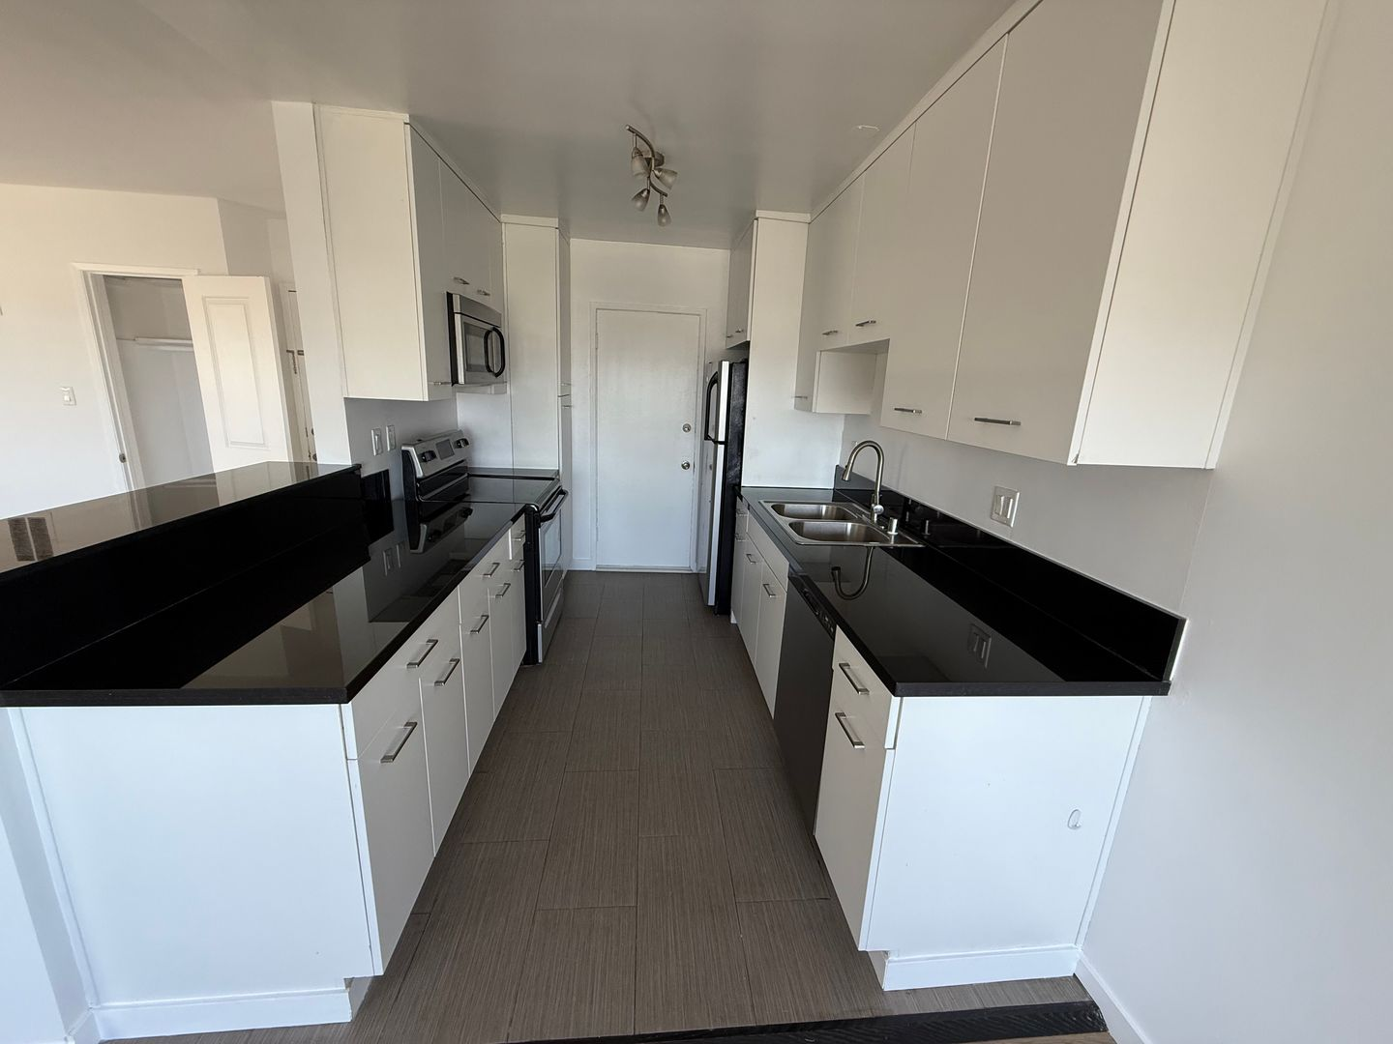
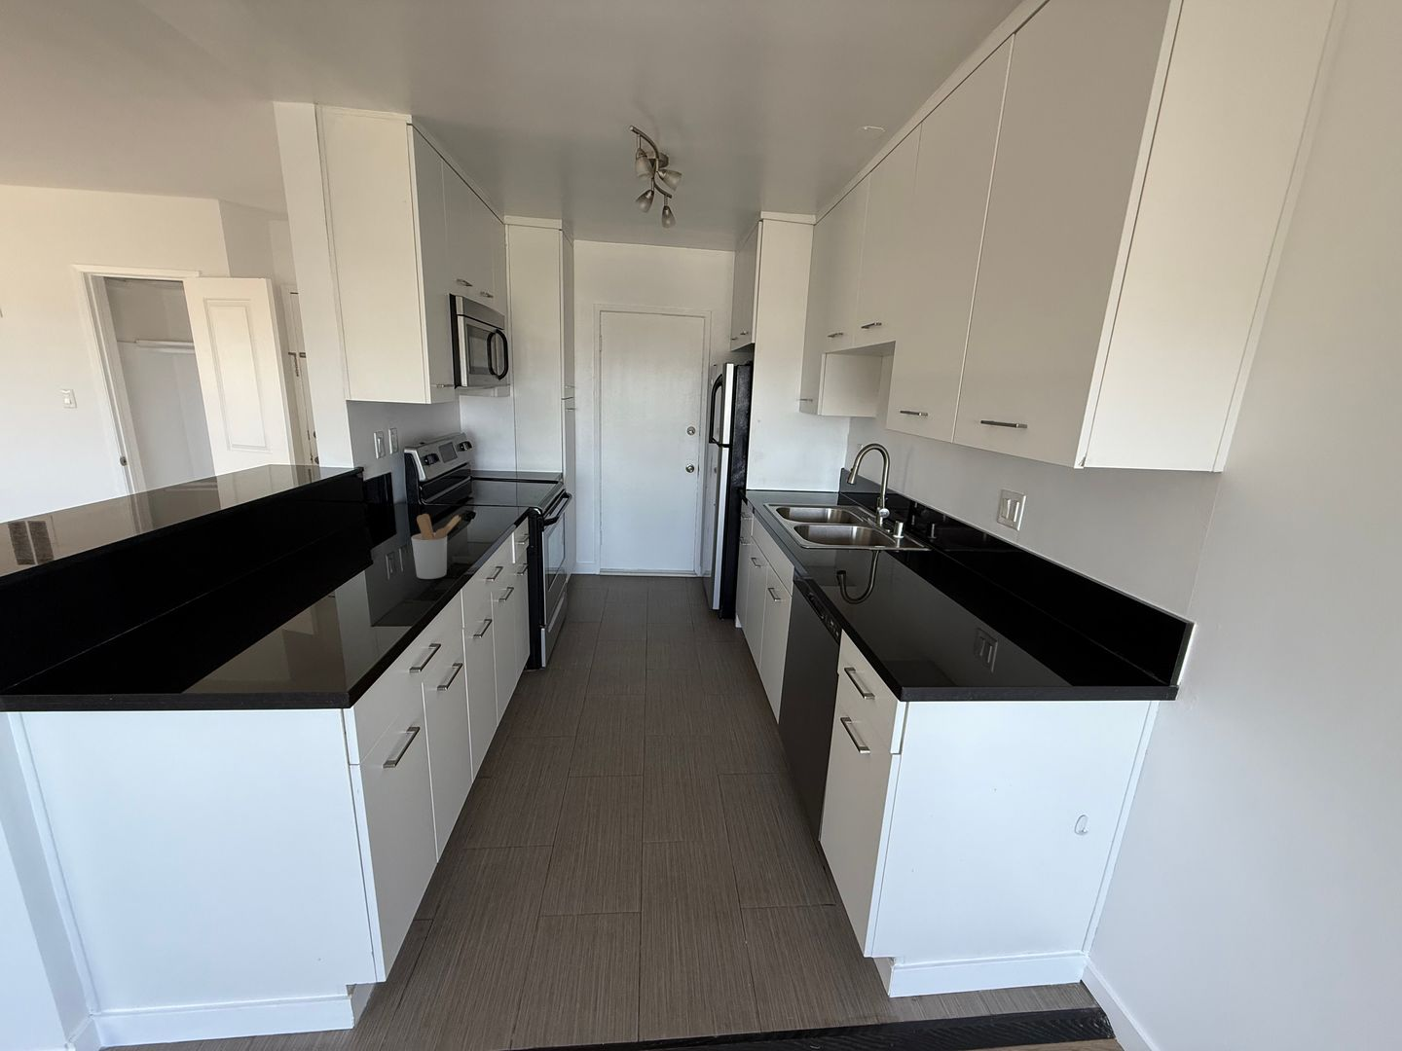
+ utensil holder [411,513,461,580]
